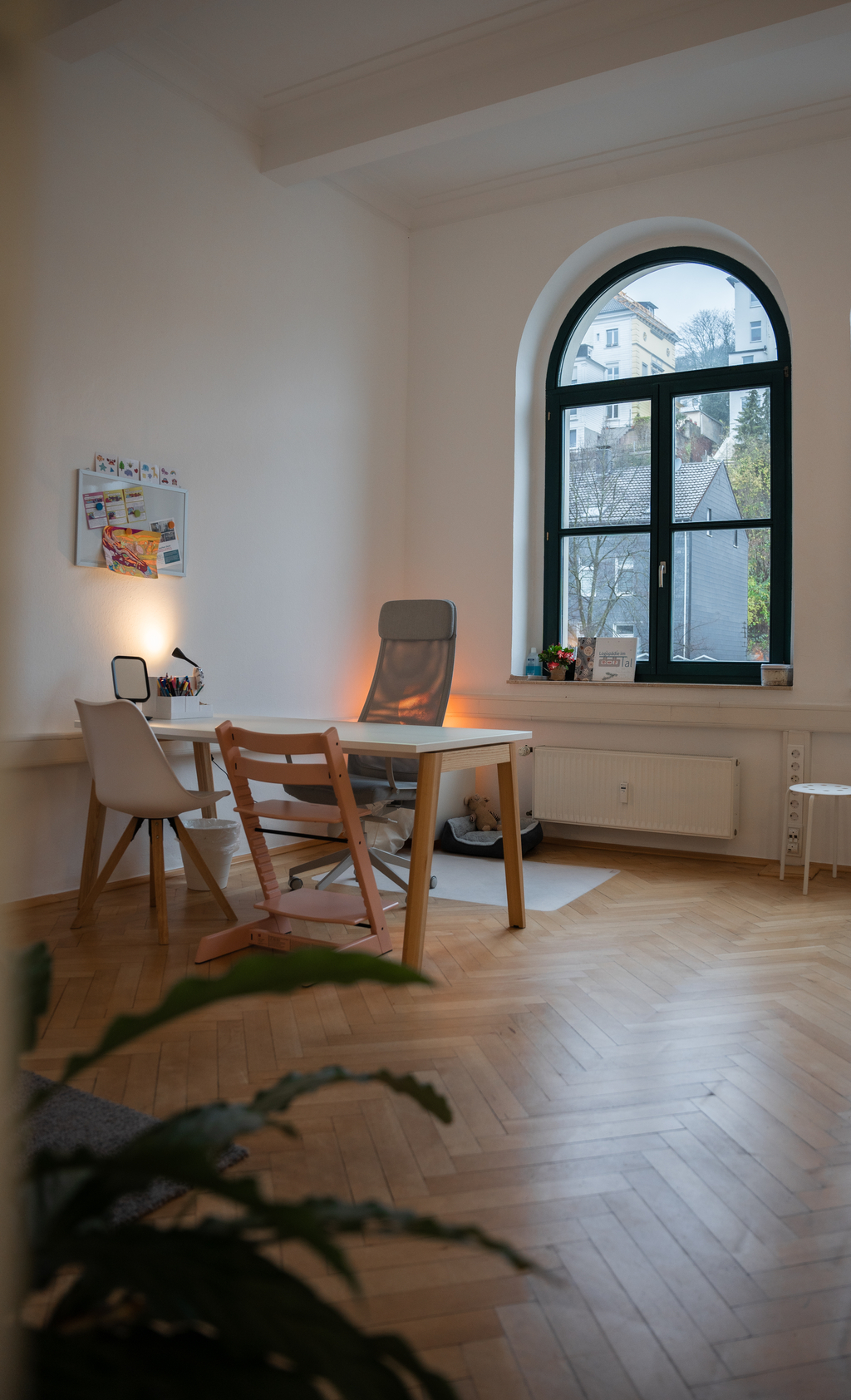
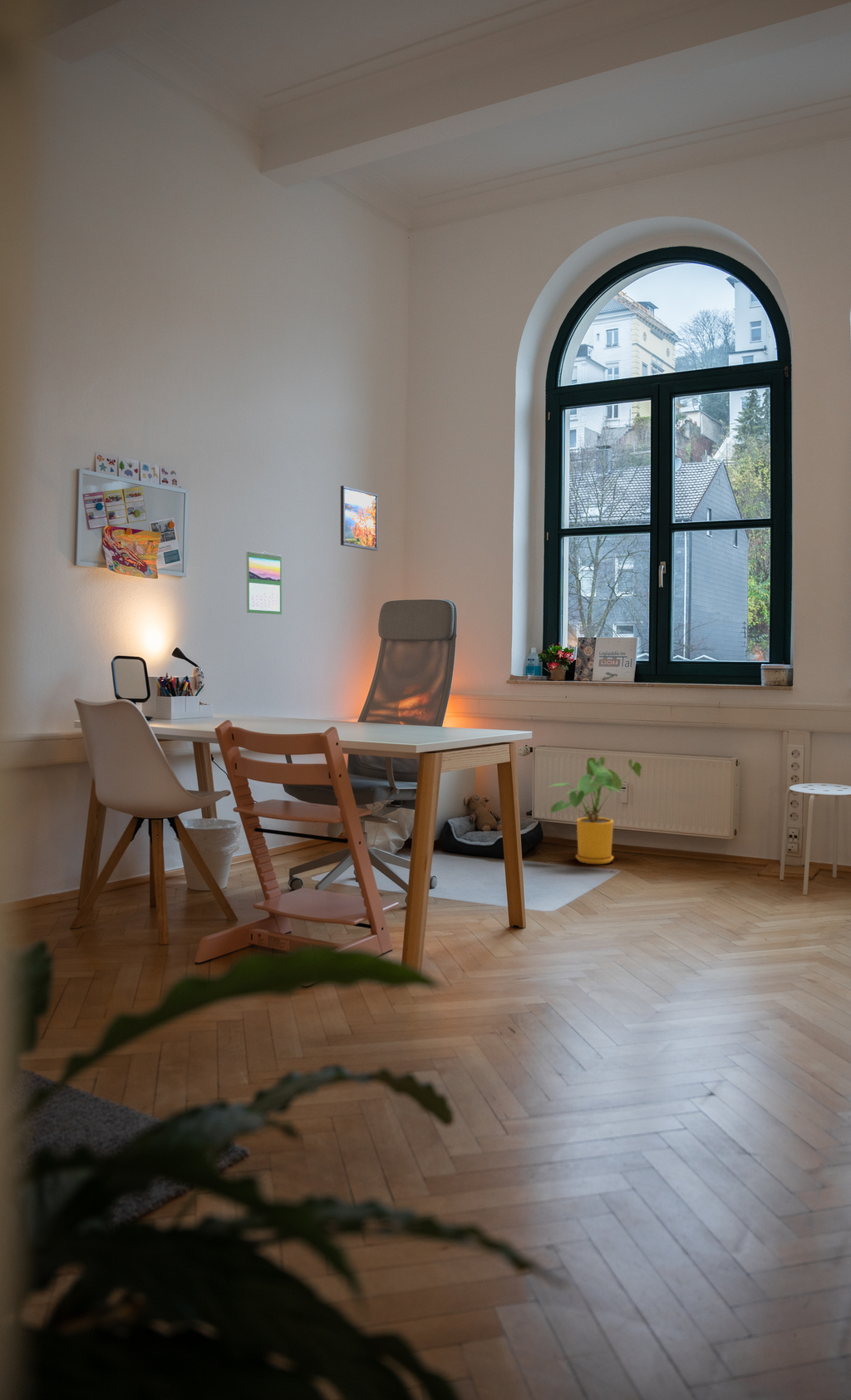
+ calendar [245,550,283,615]
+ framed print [340,485,379,552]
+ house plant [546,756,642,865]
